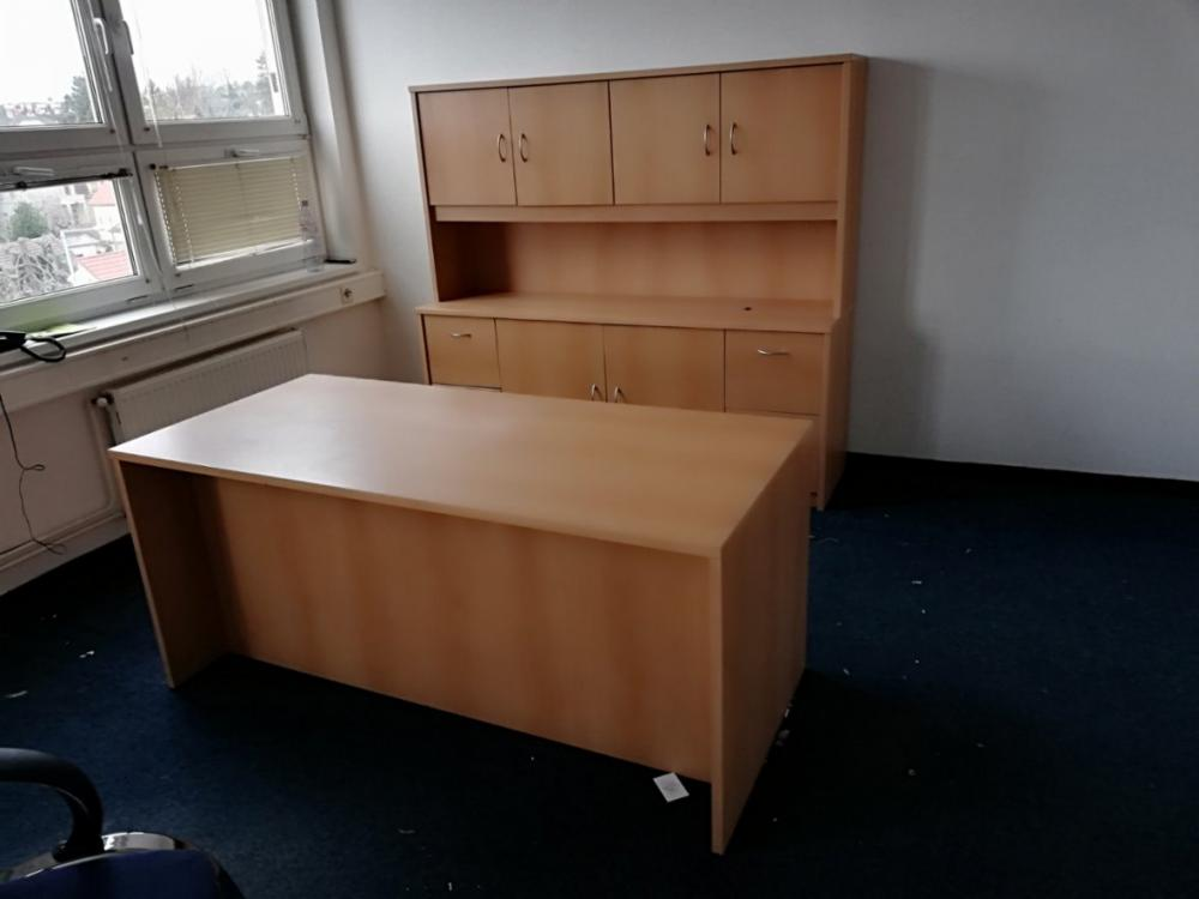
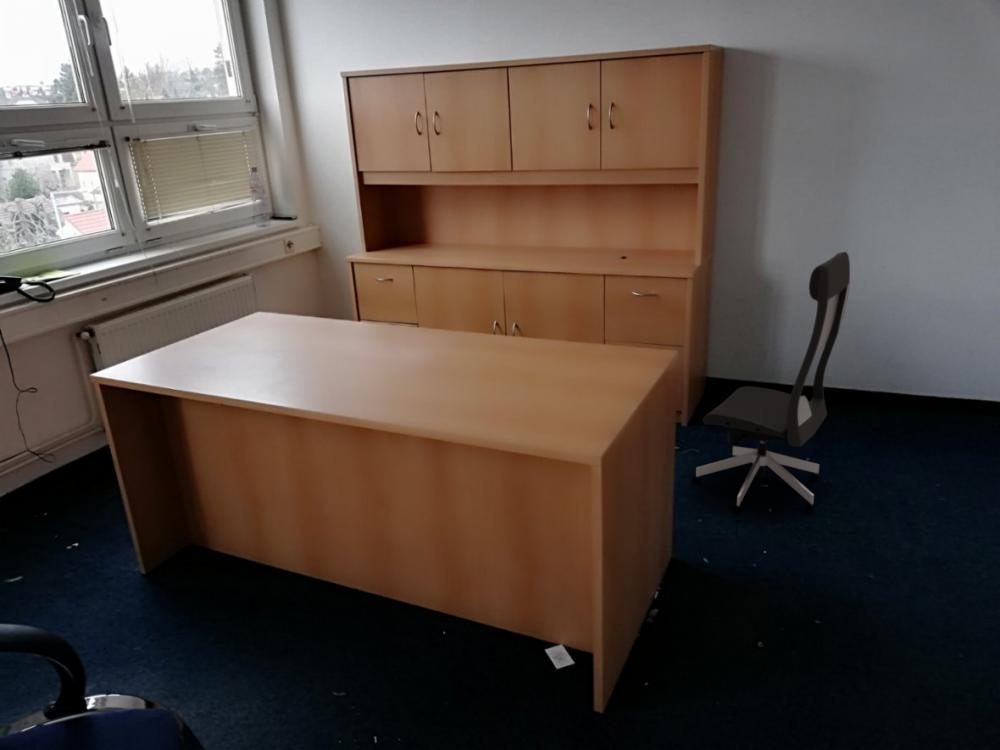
+ office chair [691,251,851,514]
